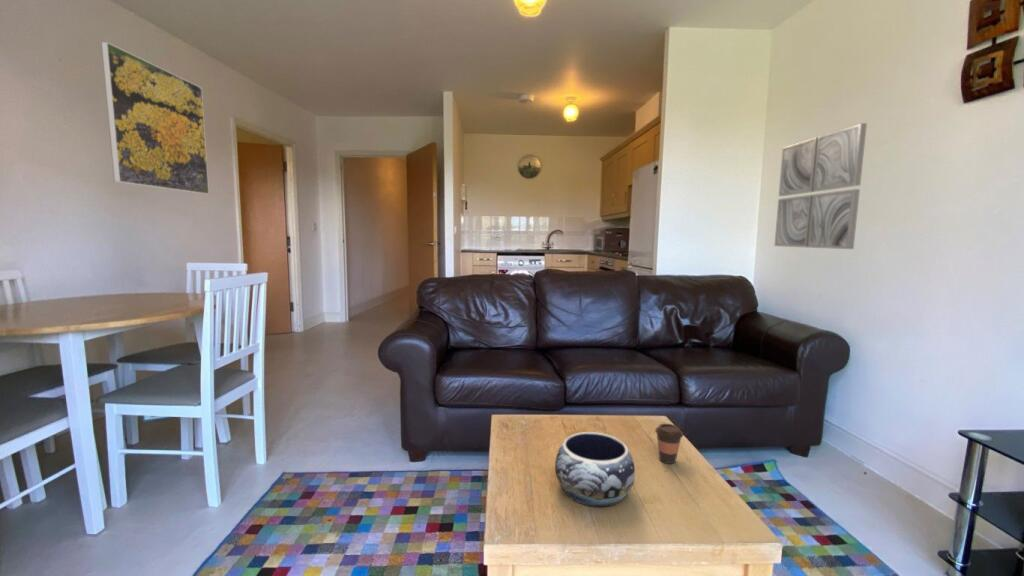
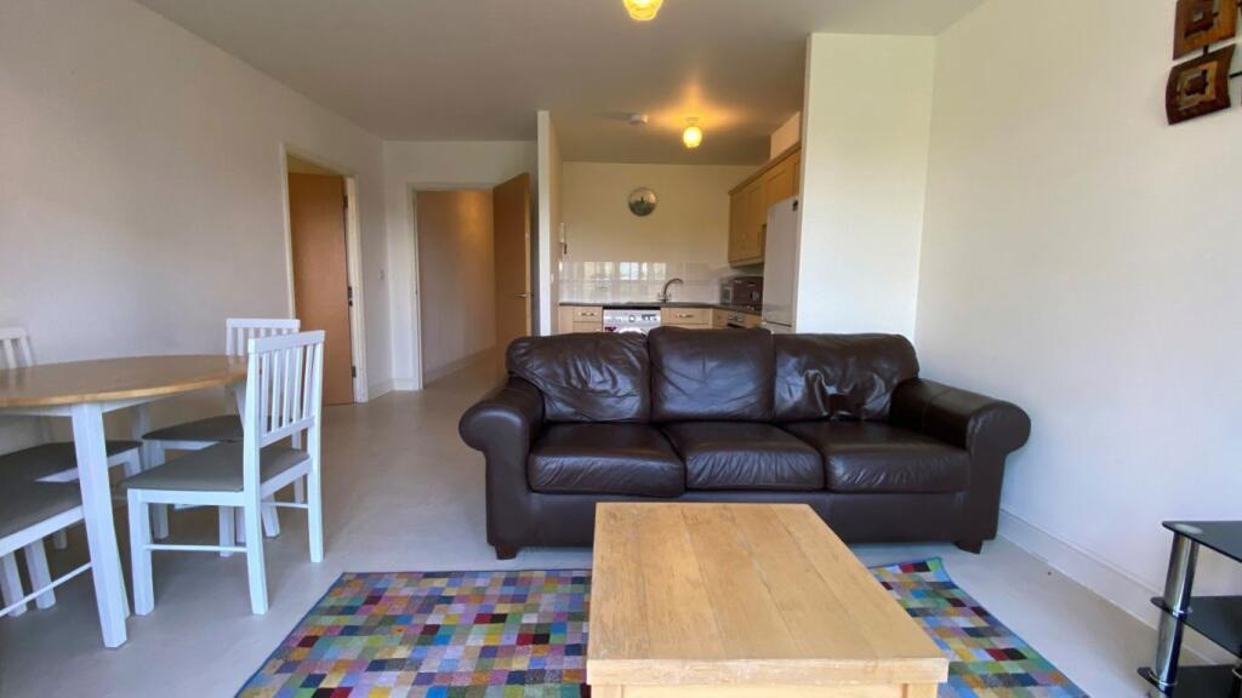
- coffee cup [654,423,684,465]
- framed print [100,41,210,195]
- decorative bowl [554,431,636,508]
- wall art [773,122,868,250]
